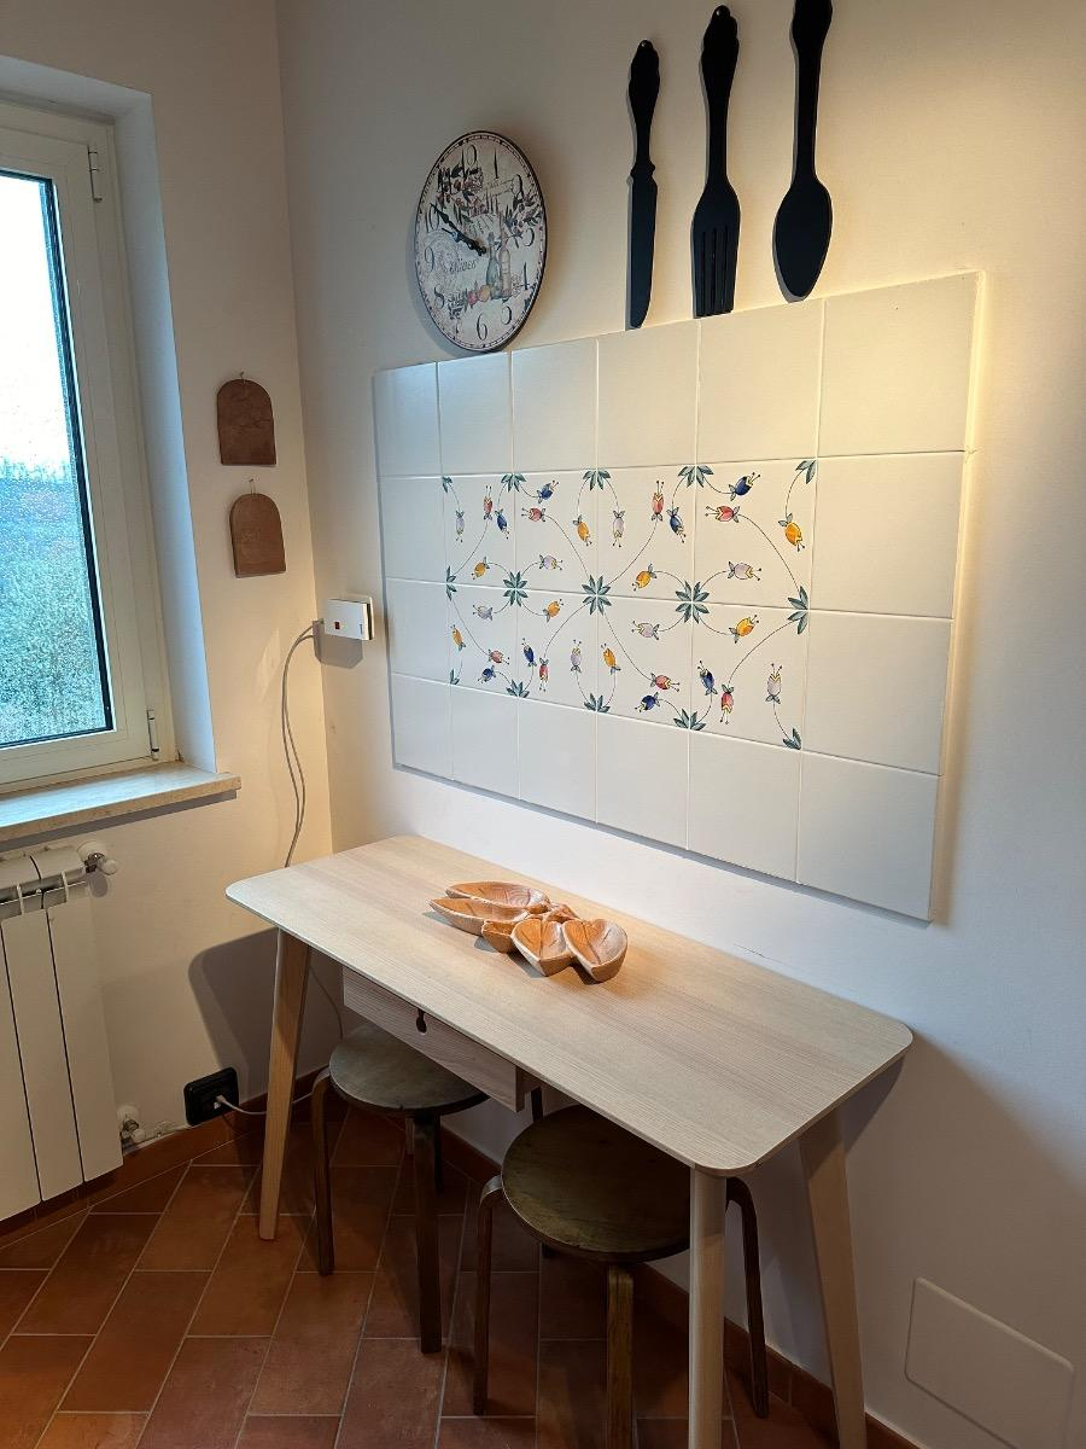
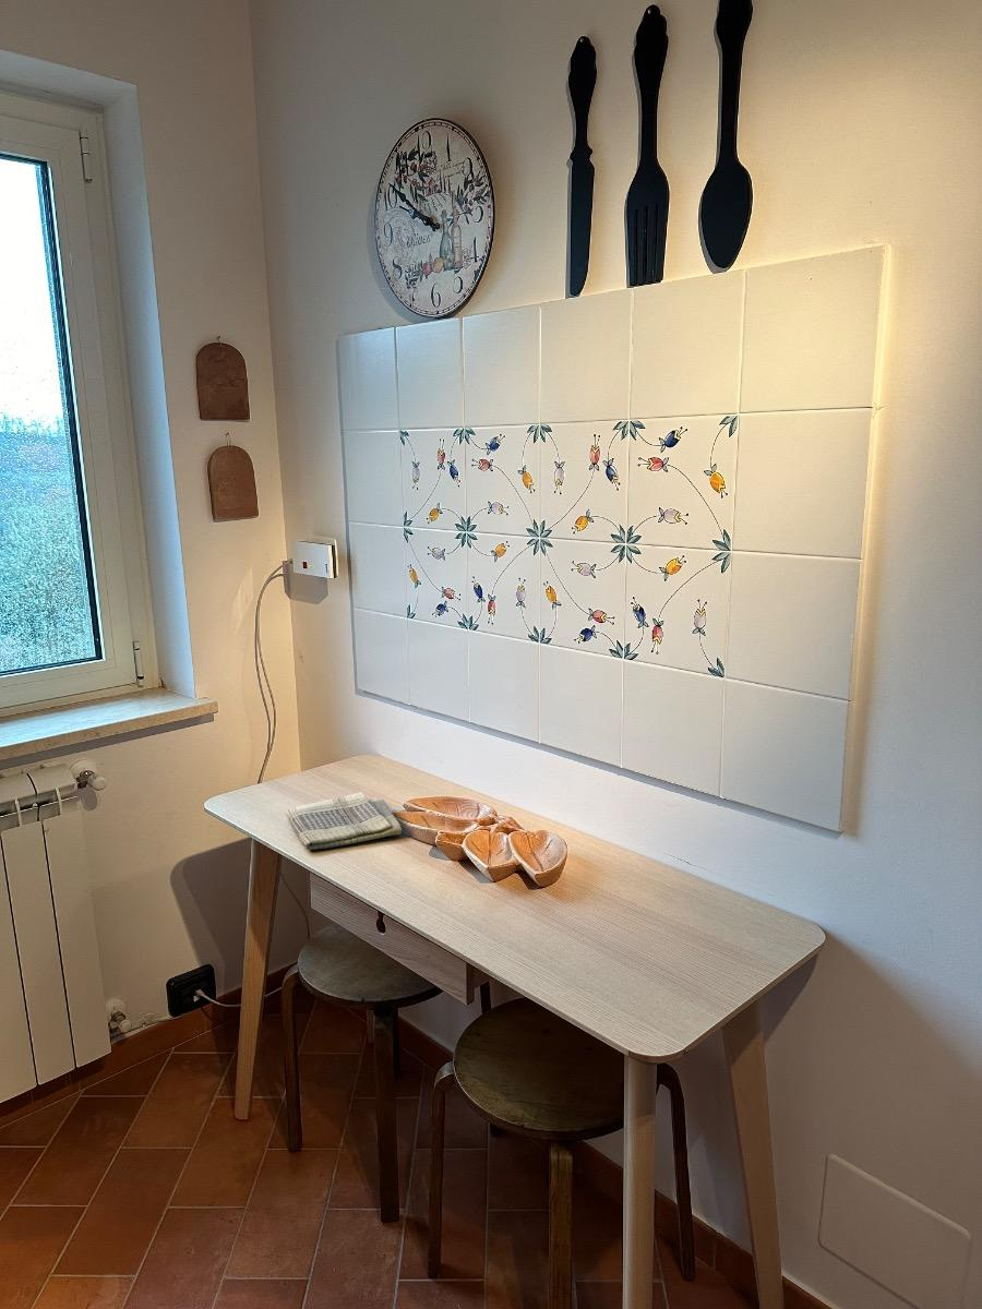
+ dish towel [285,791,403,851]
